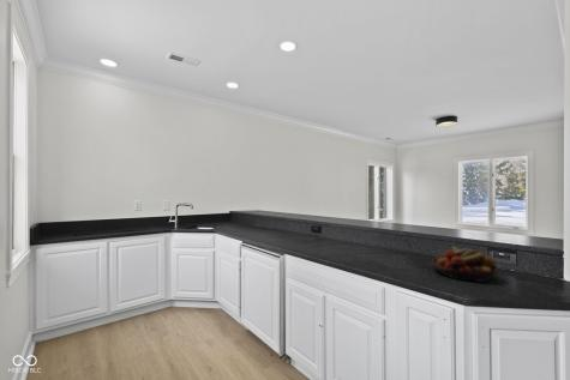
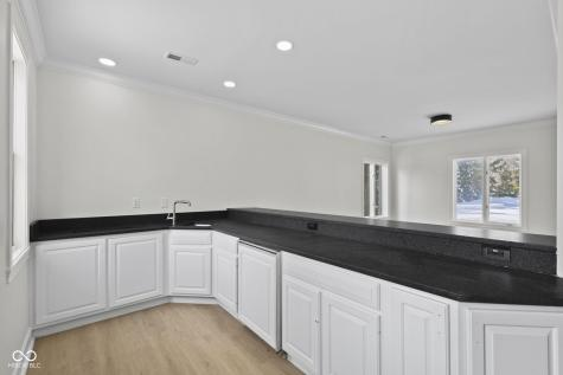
- fruit bowl [431,246,500,283]
